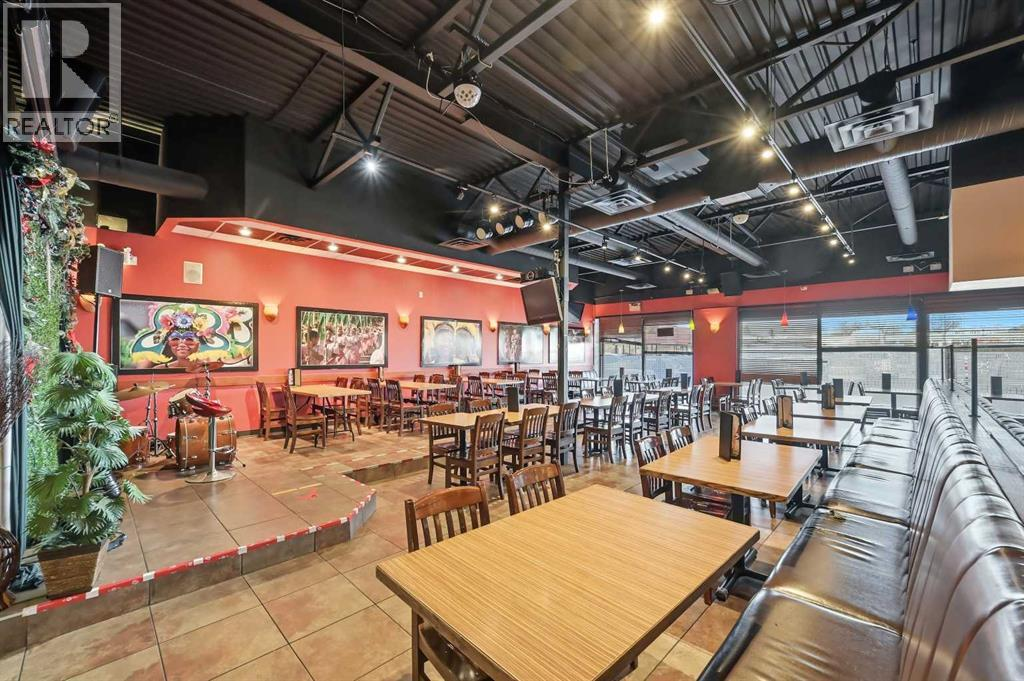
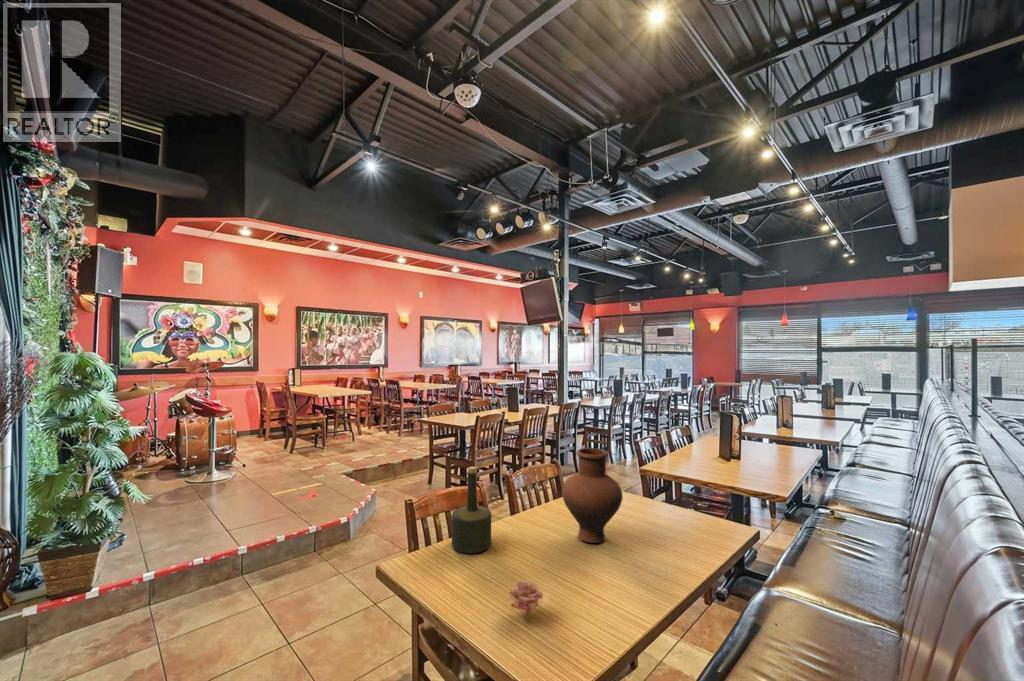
+ wine bottle [451,466,492,555]
+ flower [508,581,544,615]
+ vase [561,447,624,544]
